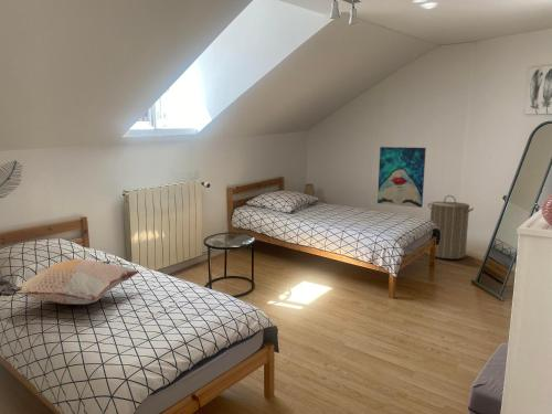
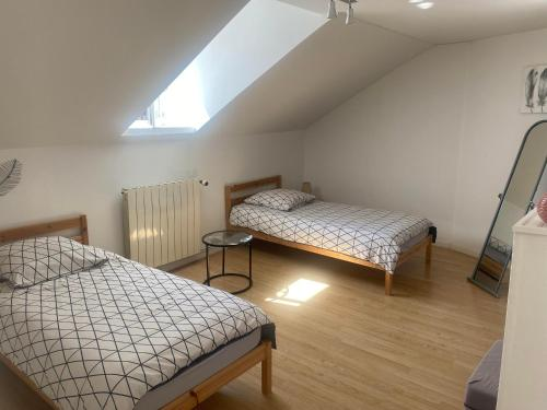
- wall art [376,146,427,209]
- laundry hamper [427,194,475,259]
- decorative pillow [0,258,140,306]
